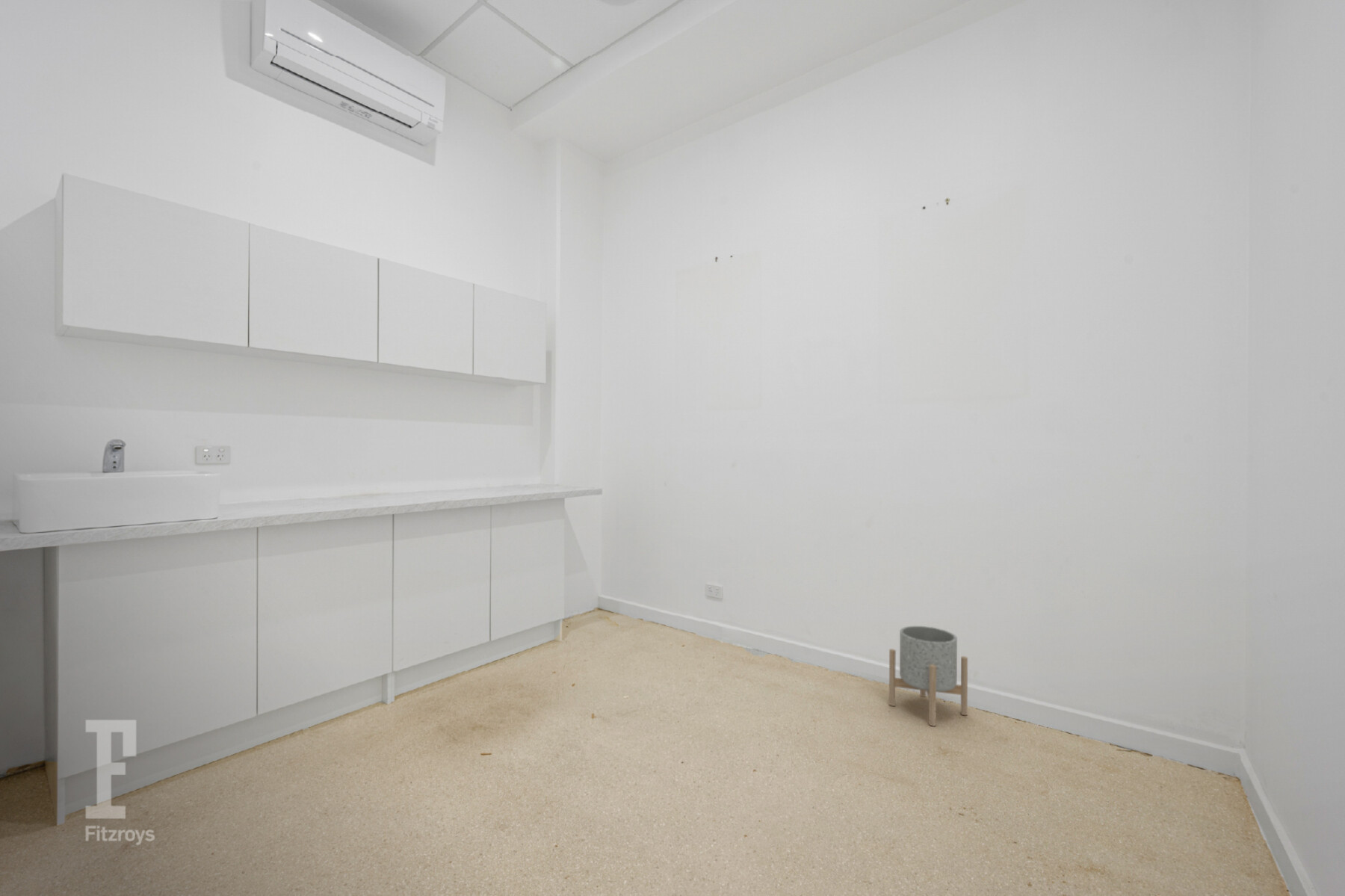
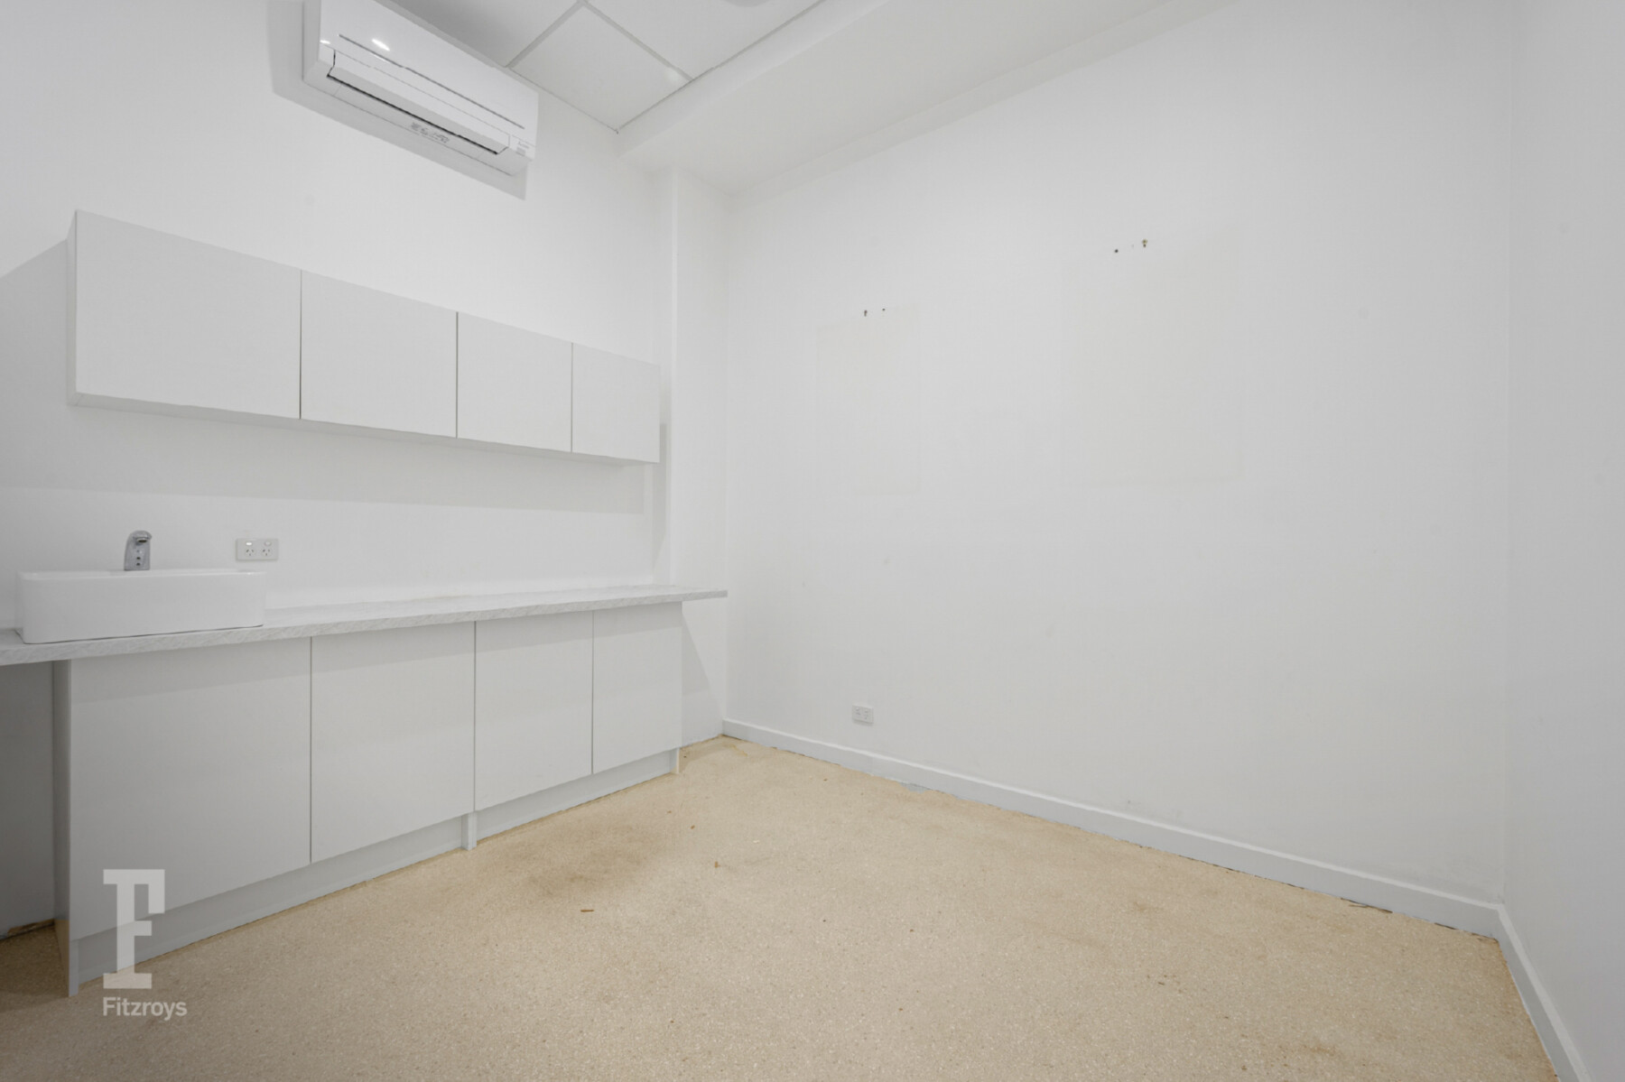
- planter [888,625,968,727]
